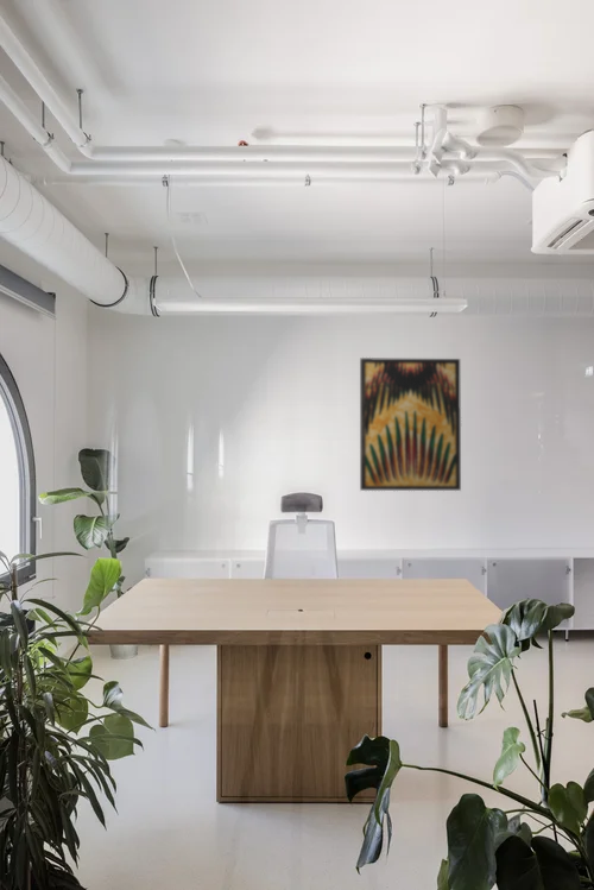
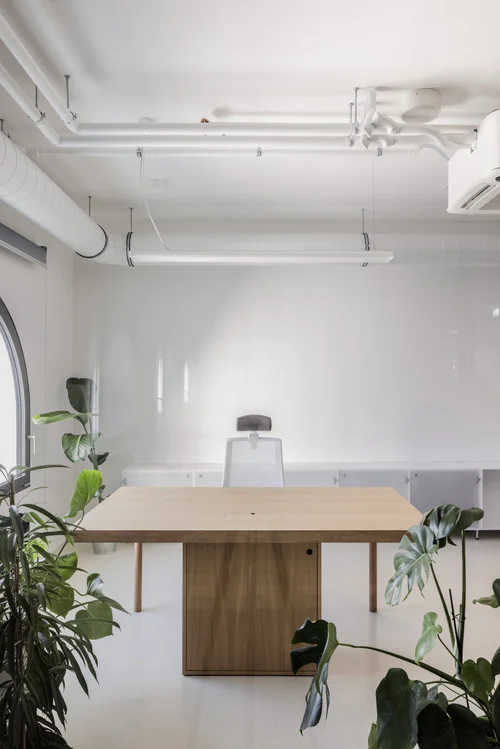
- wall art [359,356,462,492]
